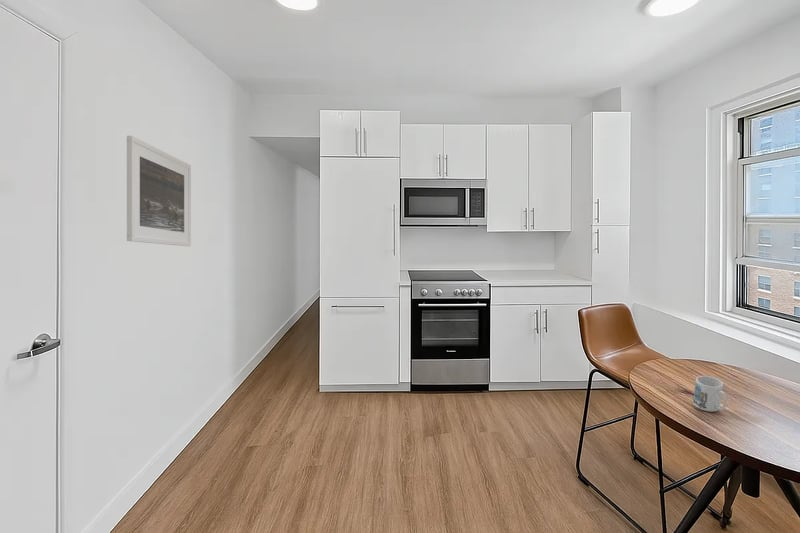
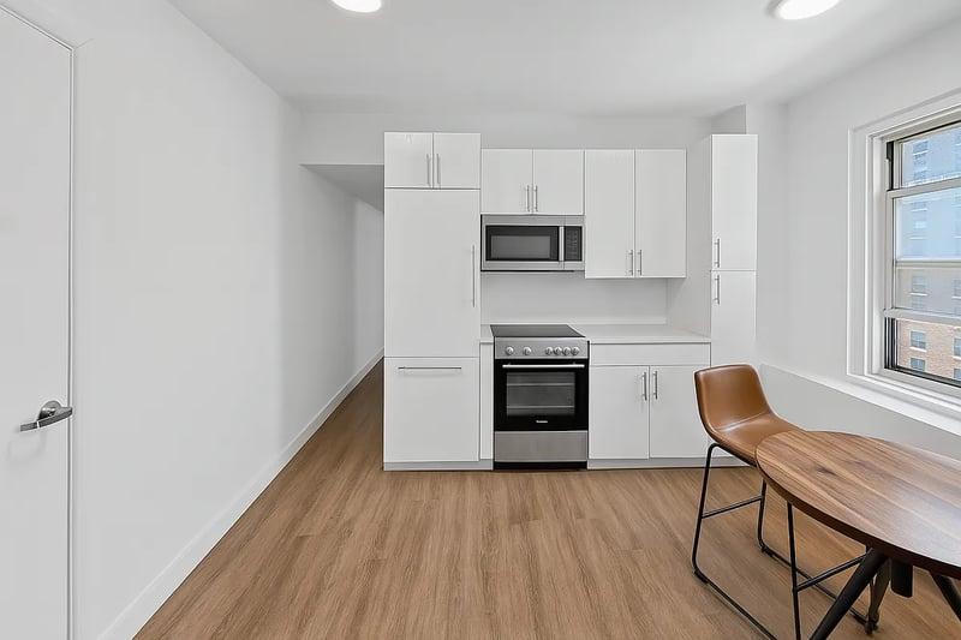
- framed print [126,135,192,247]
- mug [692,375,728,413]
